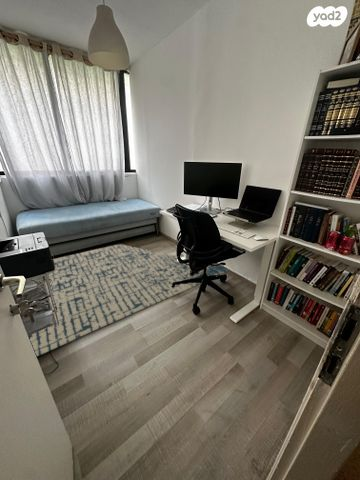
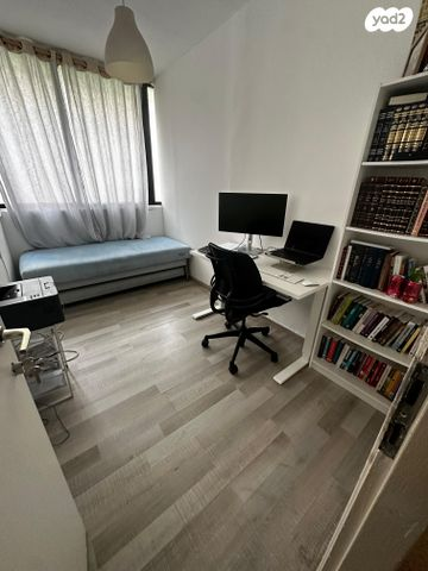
- rug [28,243,230,357]
